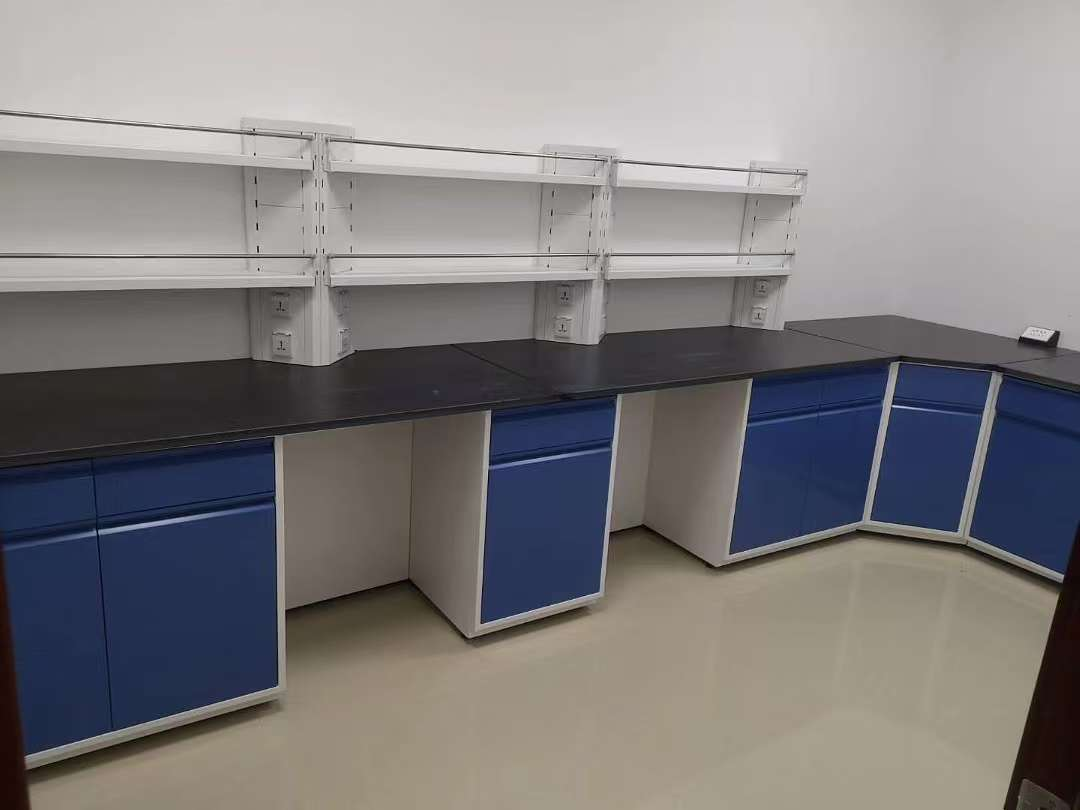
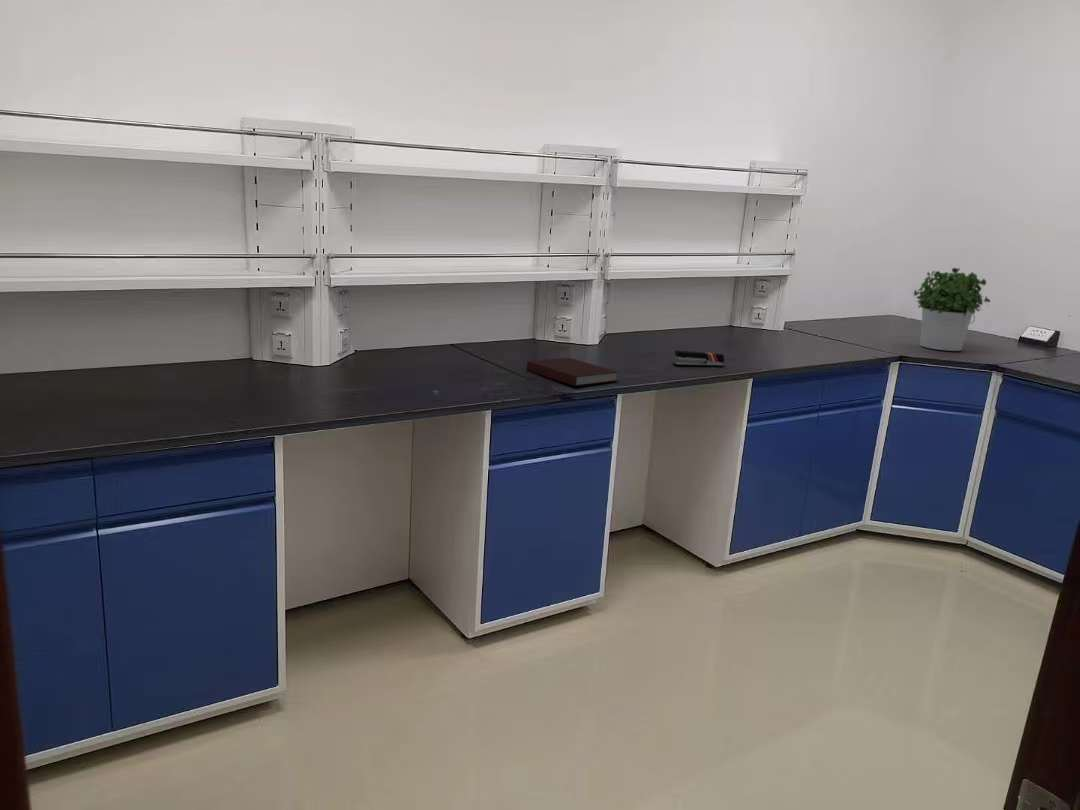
+ notebook [526,357,619,387]
+ stapler [672,350,725,368]
+ potted plant [912,267,991,352]
